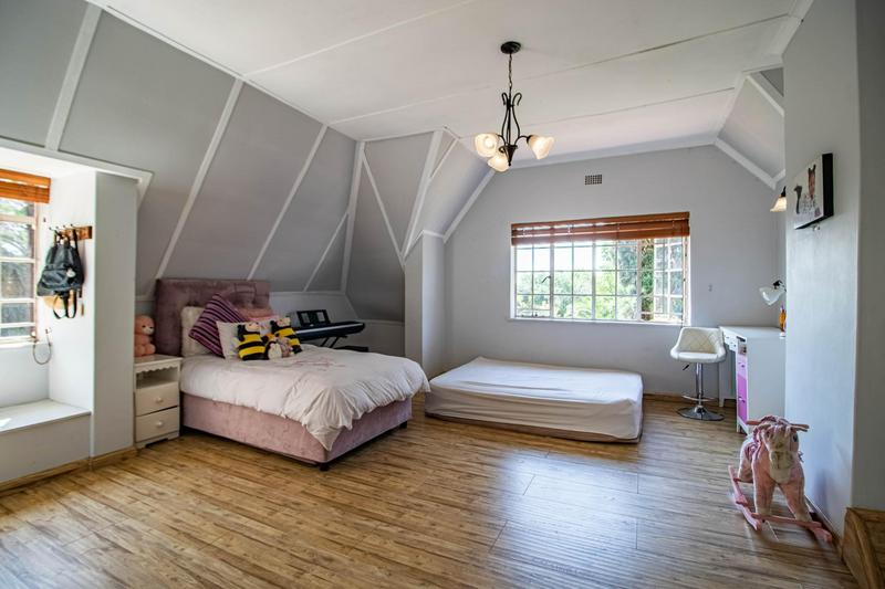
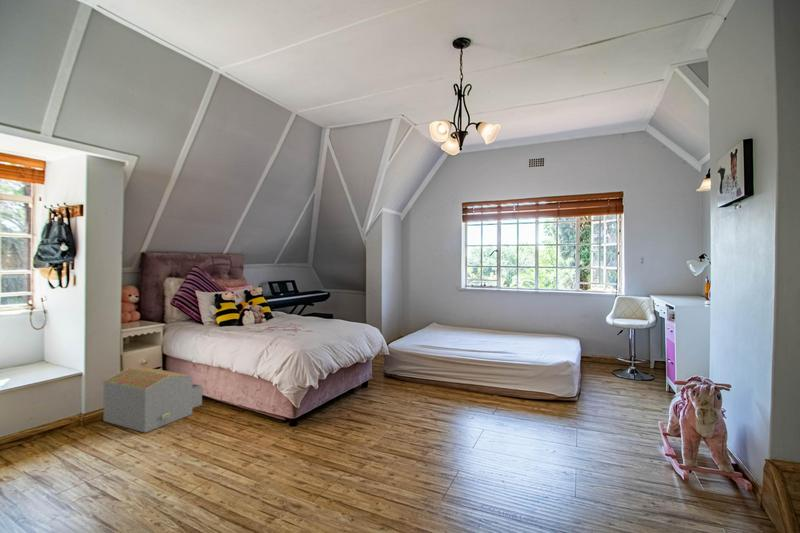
+ architectural model [102,367,203,434]
